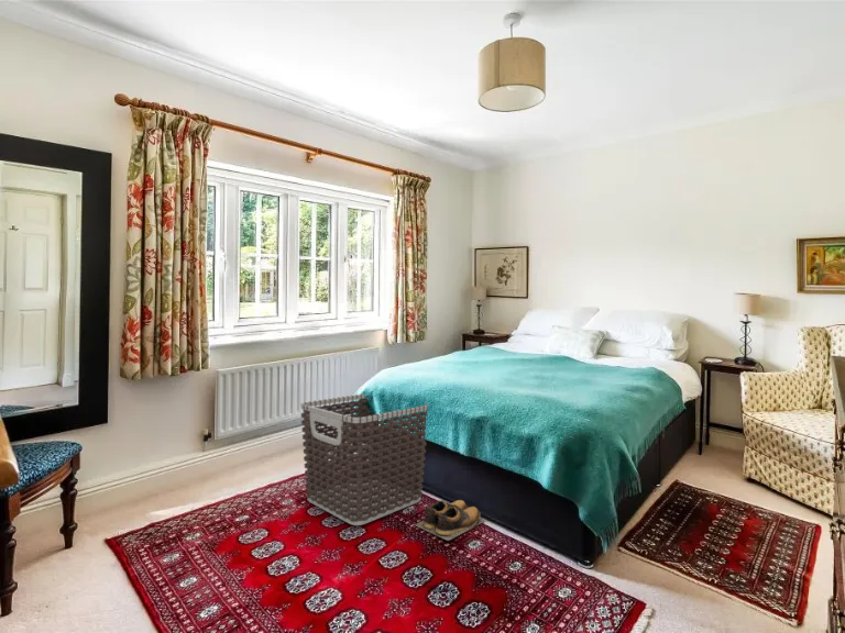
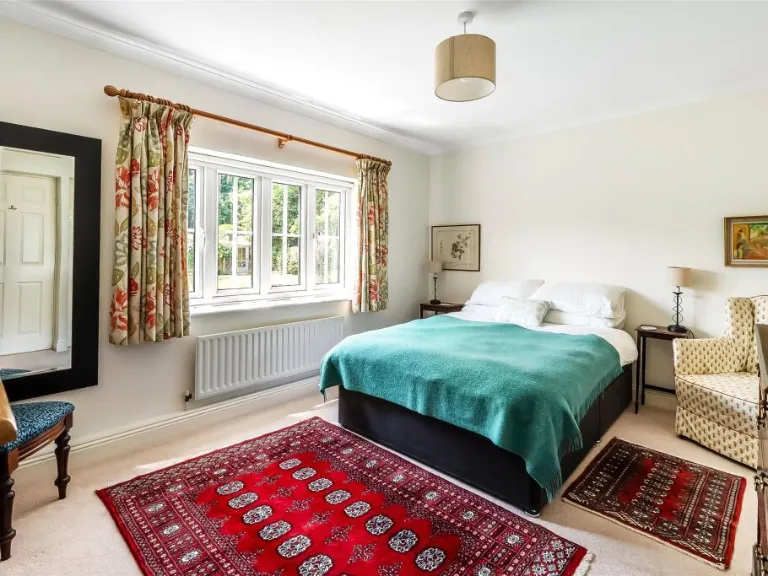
- clothes hamper [300,392,429,526]
- shoes [415,499,487,542]
